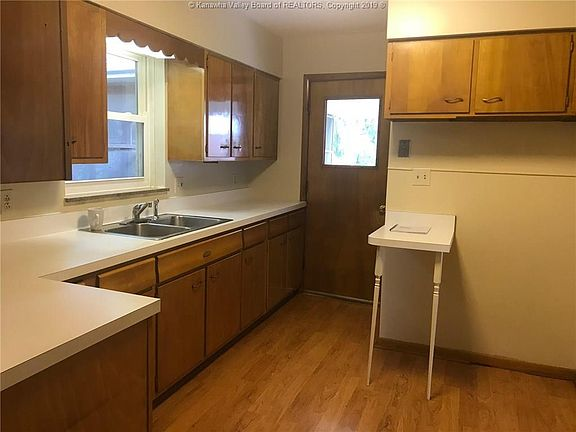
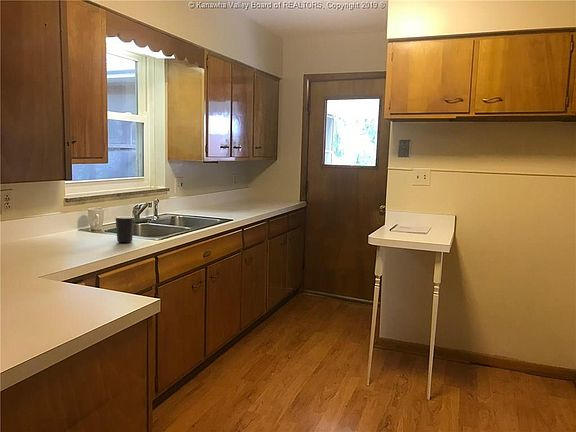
+ mug [115,215,135,244]
